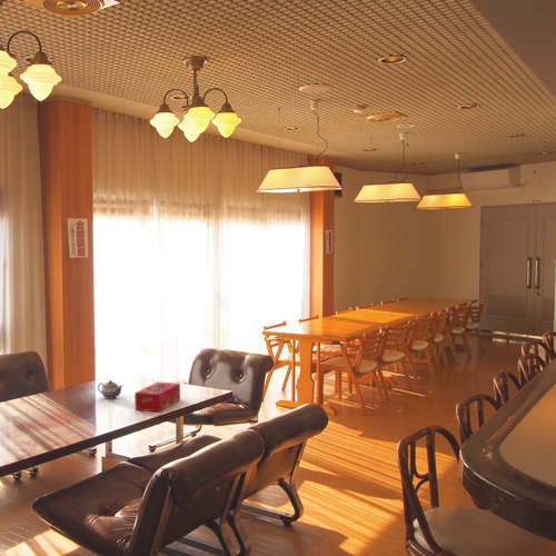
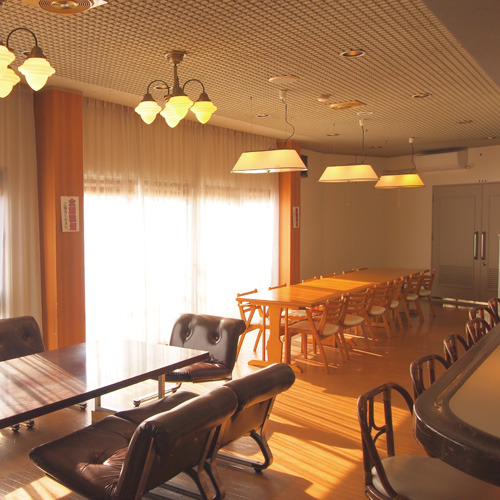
- teapot [97,379,123,400]
- tissue box [133,381,181,413]
